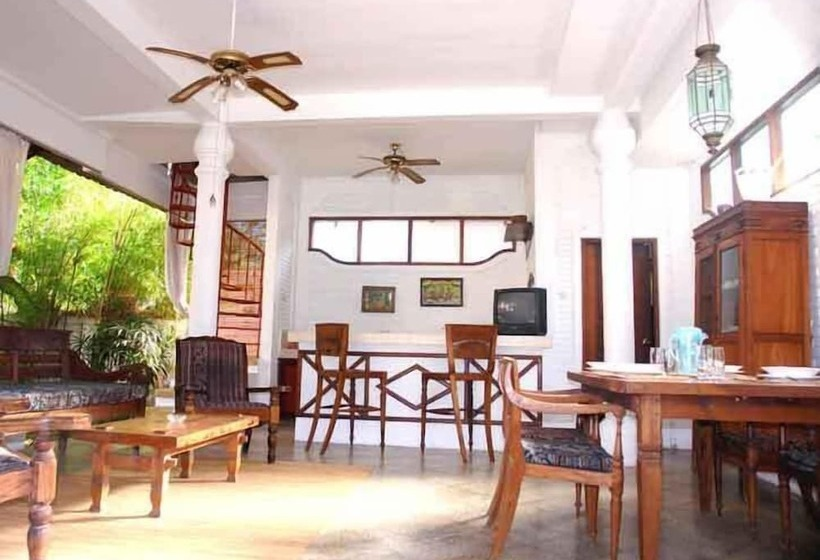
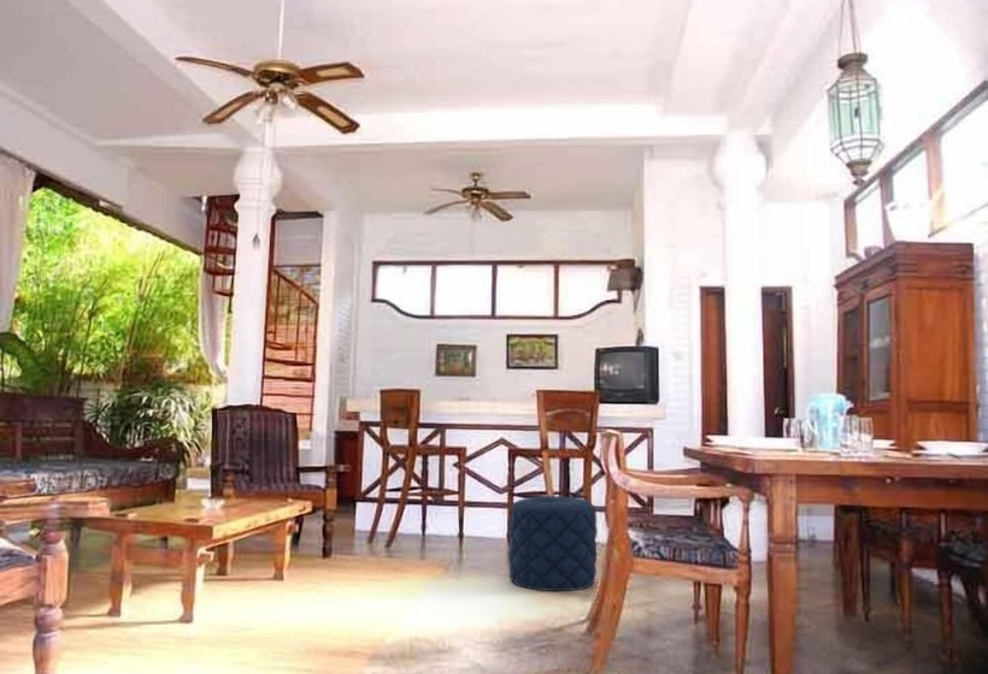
+ pouf [507,495,599,592]
